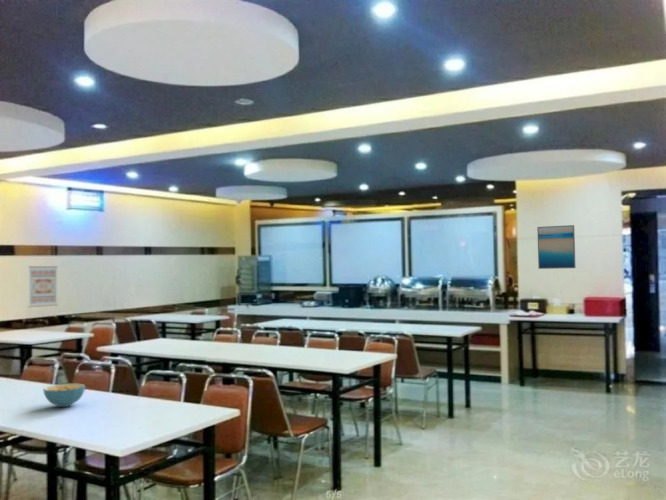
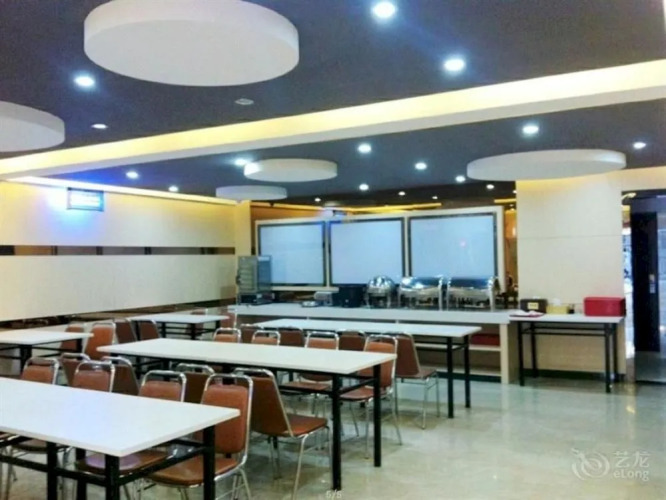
- wall art [27,265,59,308]
- wall art [536,224,577,270]
- cereal bowl [42,382,86,408]
